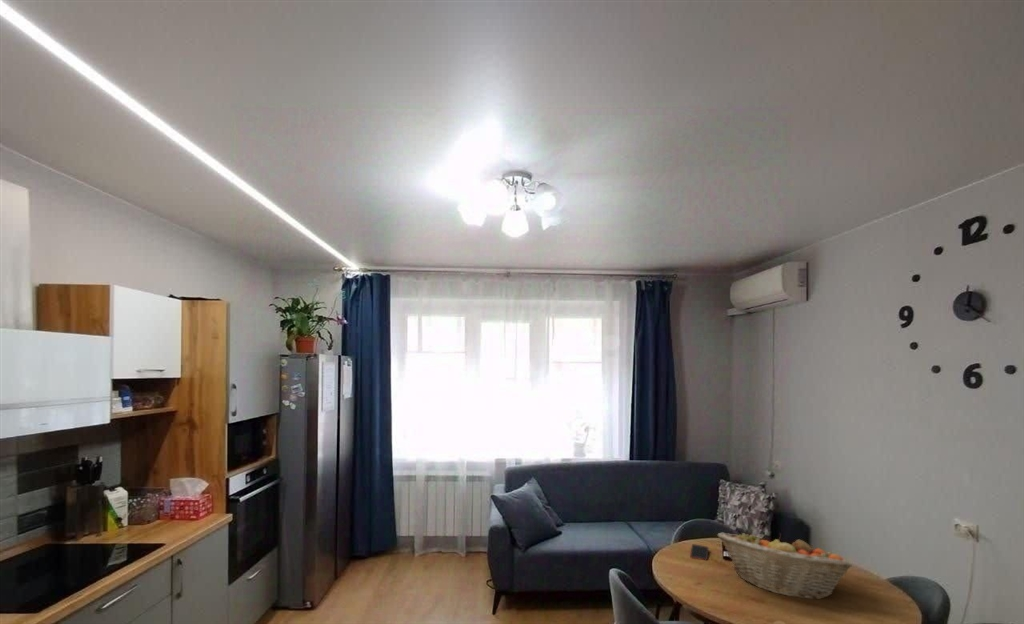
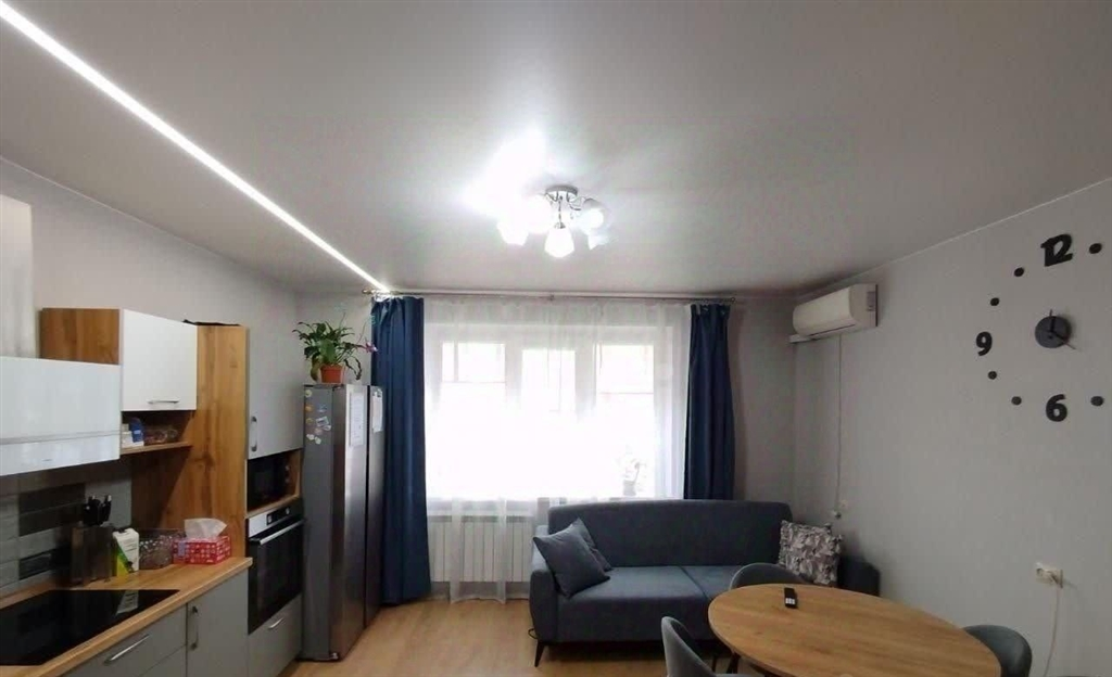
- fruit basket [716,531,853,599]
- cell phone [689,543,709,561]
